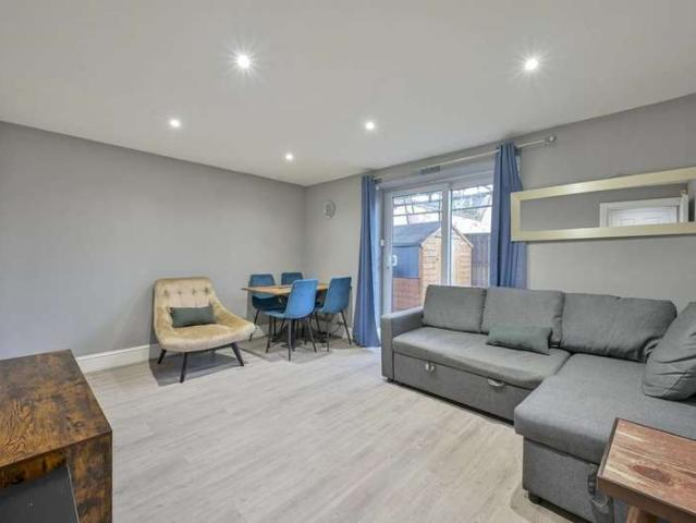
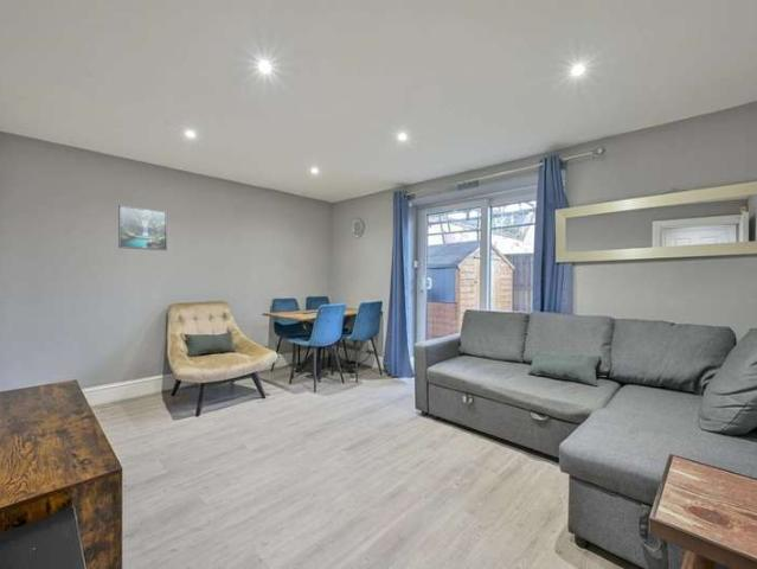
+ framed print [117,204,168,251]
